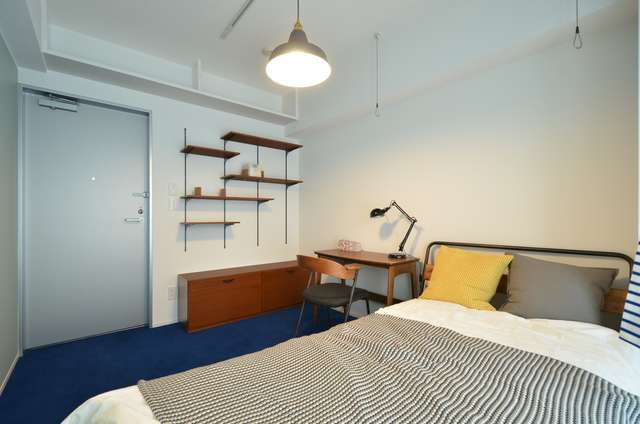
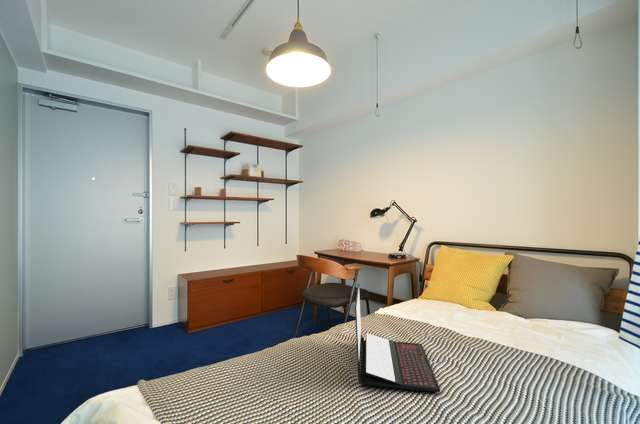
+ laptop [354,282,441,393]
